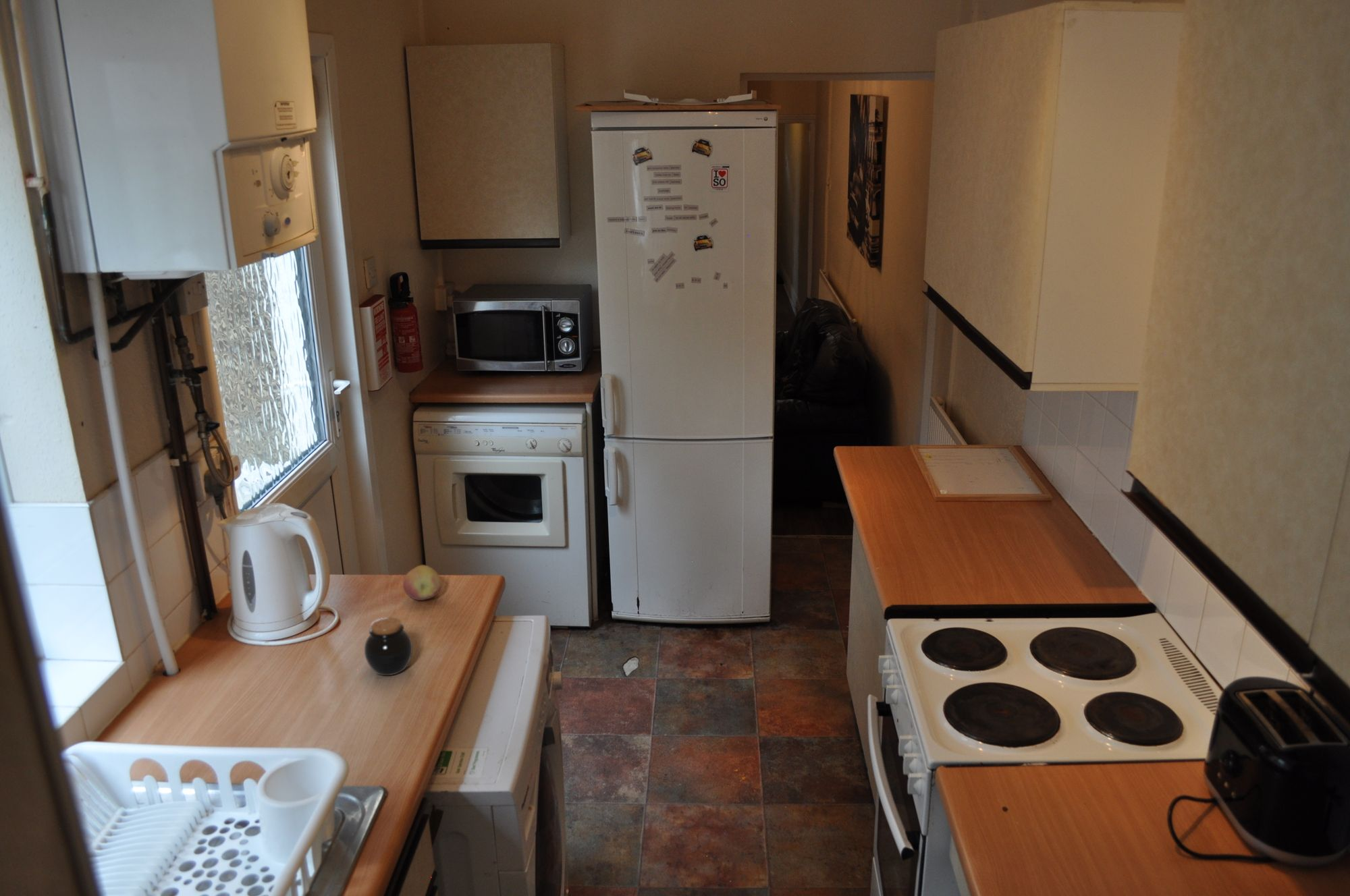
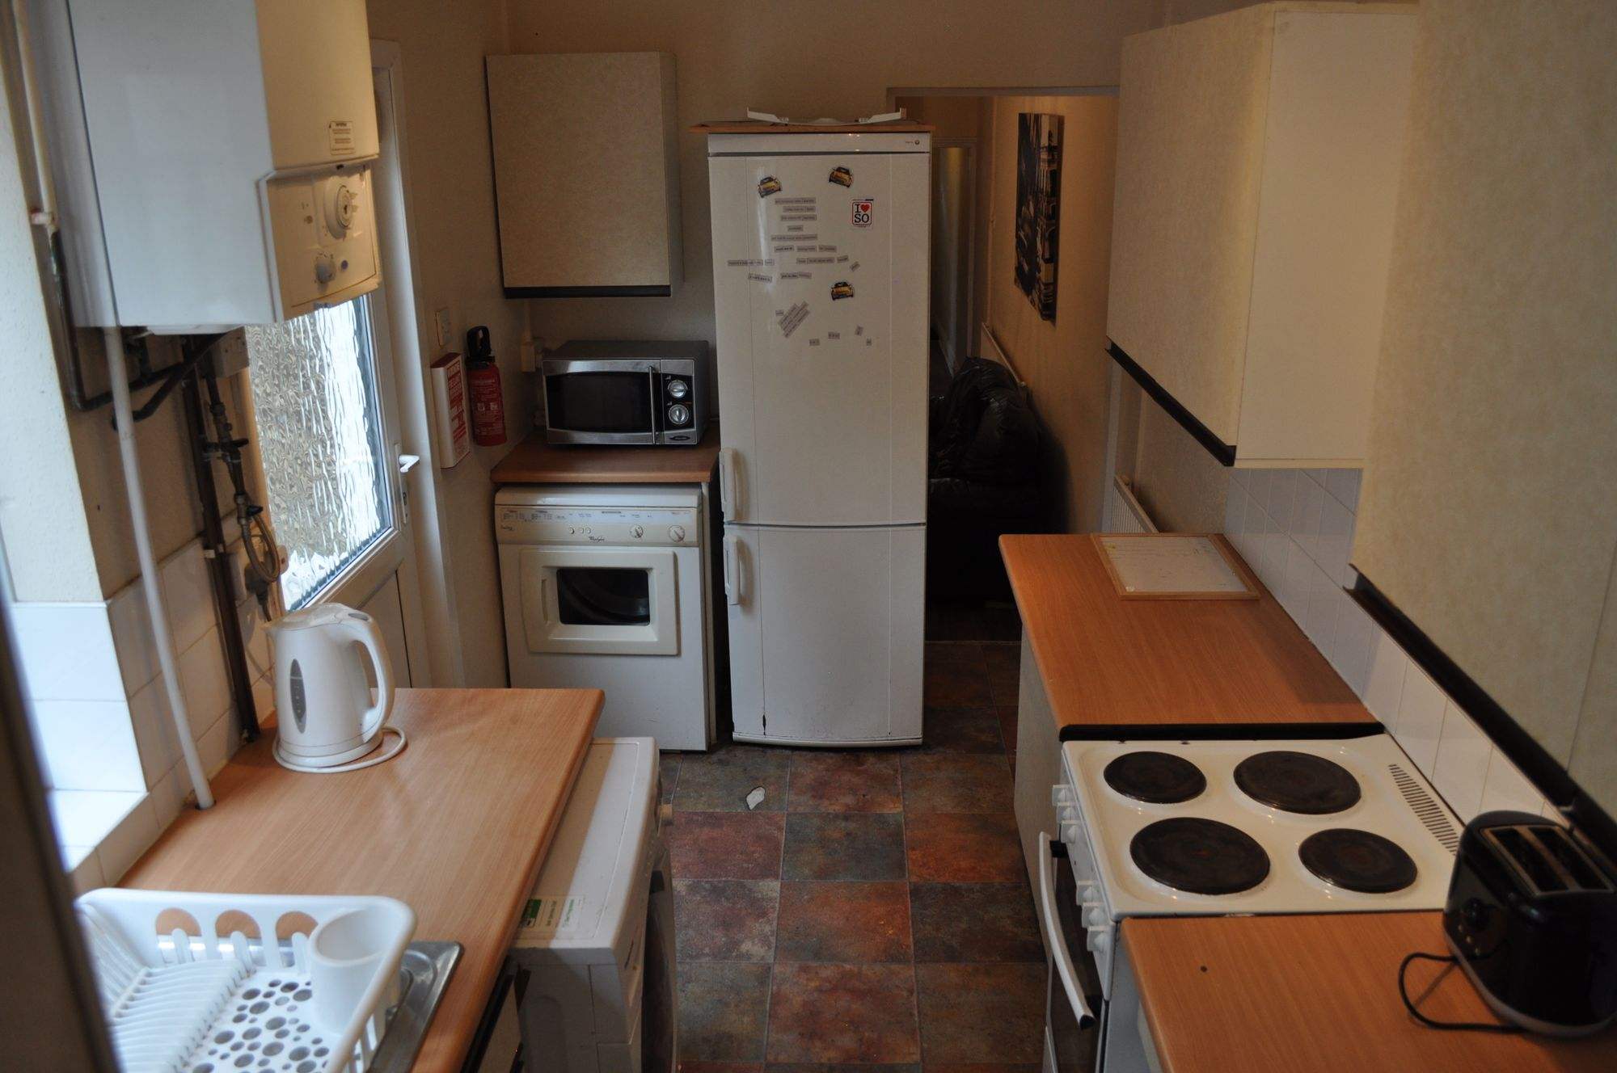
- fruit [402,565,442,601]
- jar [364,617,413,676]
